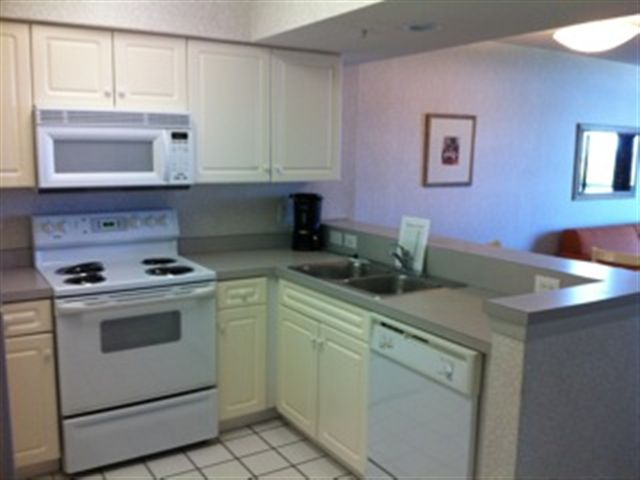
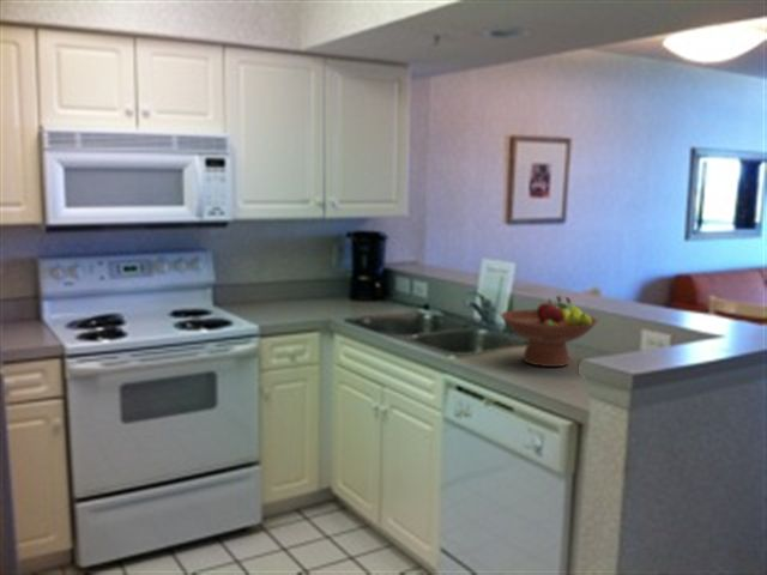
+ fruit bowl [500,295,599,368]
